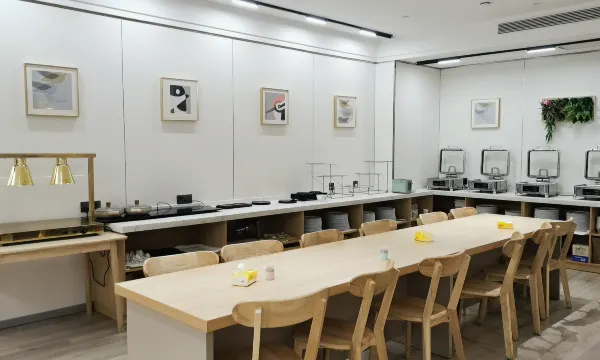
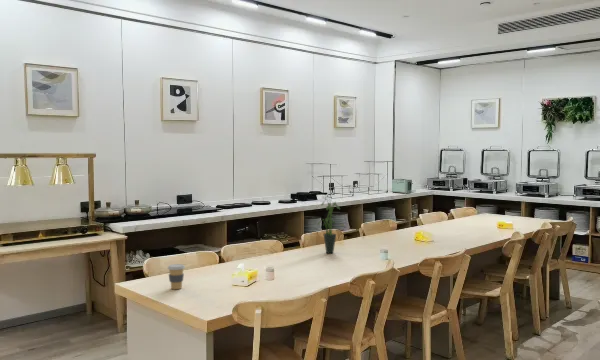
+ coffee cup [167,263,186,290]
+ potted plant [316,198,341,254]
